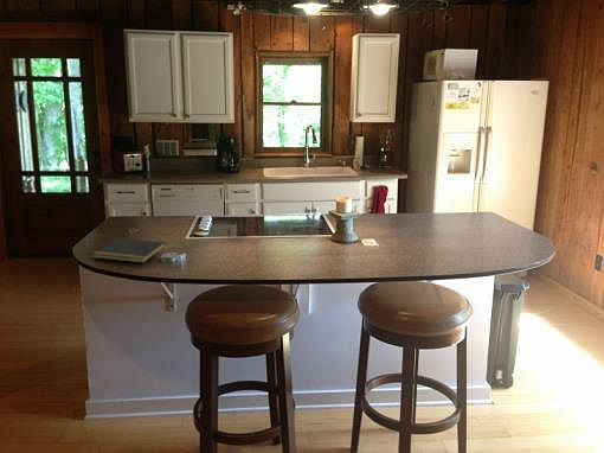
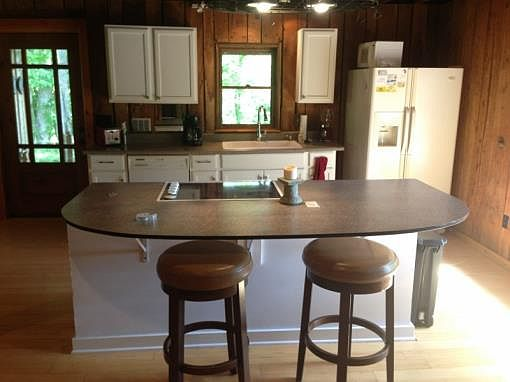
- notepad [91,237,167,264]
